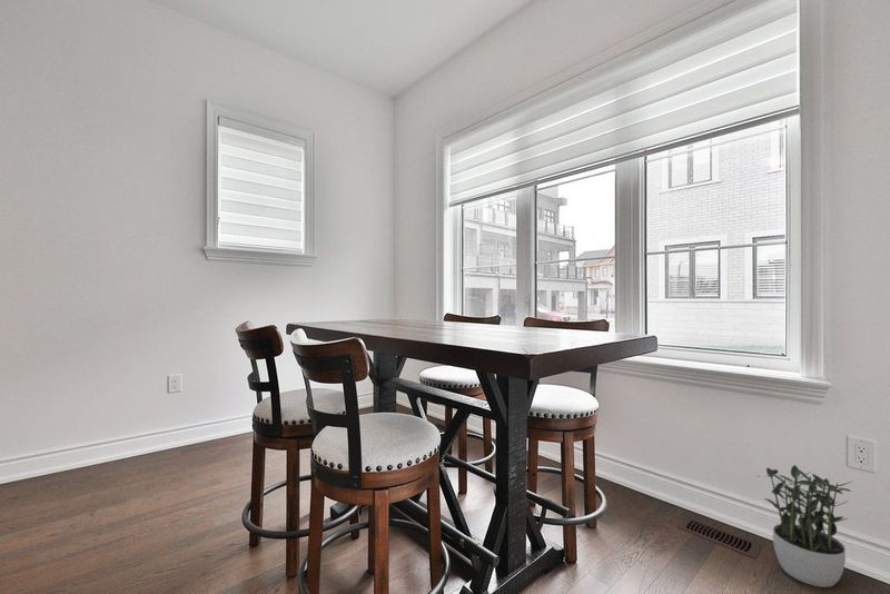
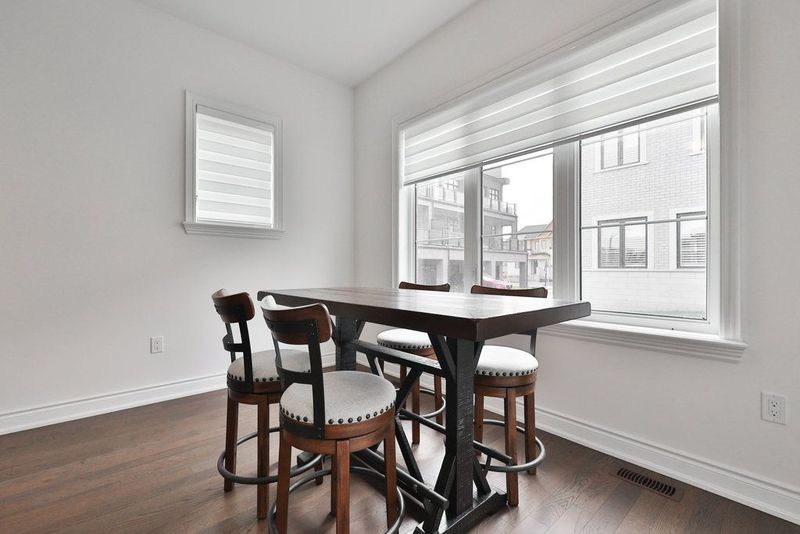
- potted plant [754,464,852,588]
